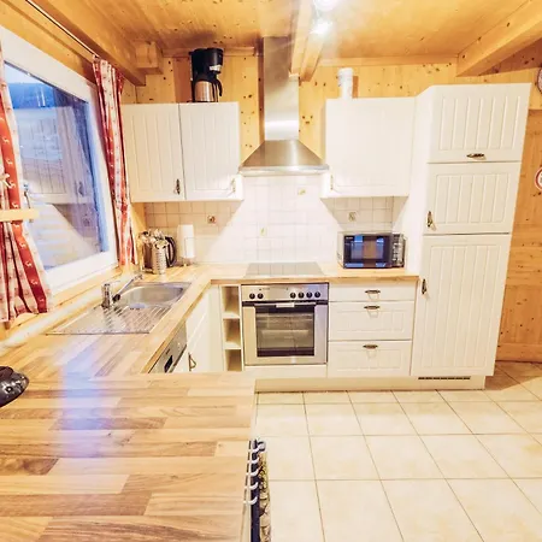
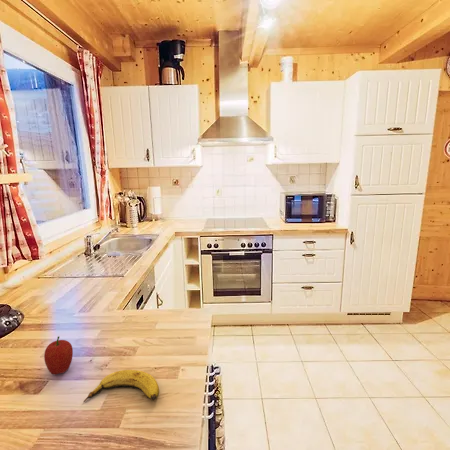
+ fruit [43,335,74,375]
+ banana [83,369,160,403]
